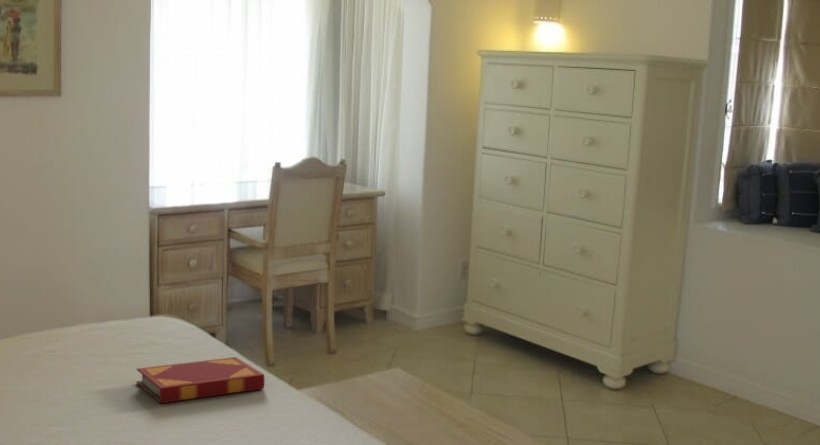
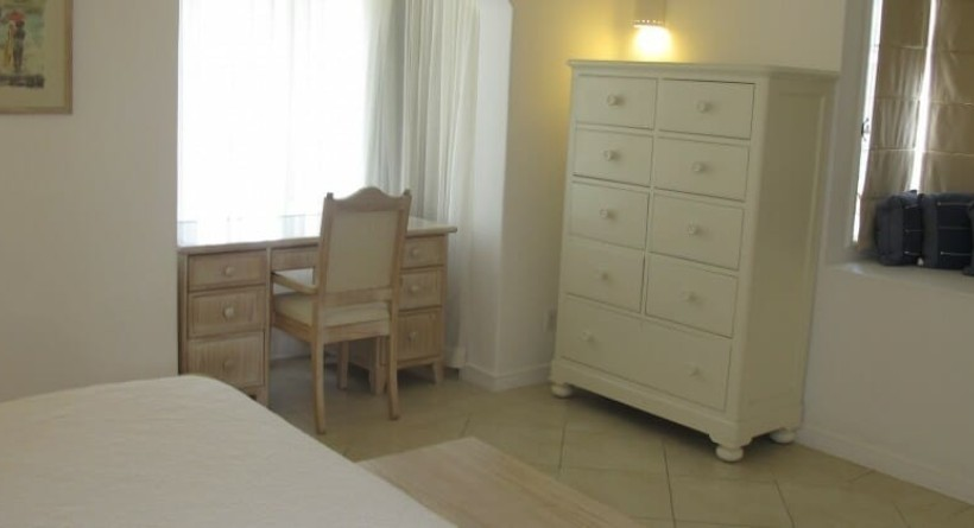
- hardback book [135,356,266,404]
